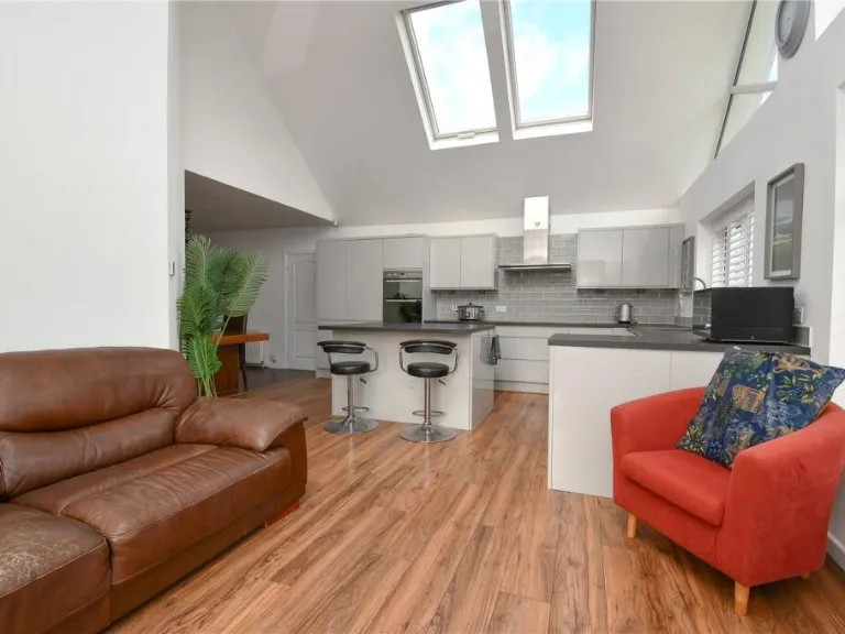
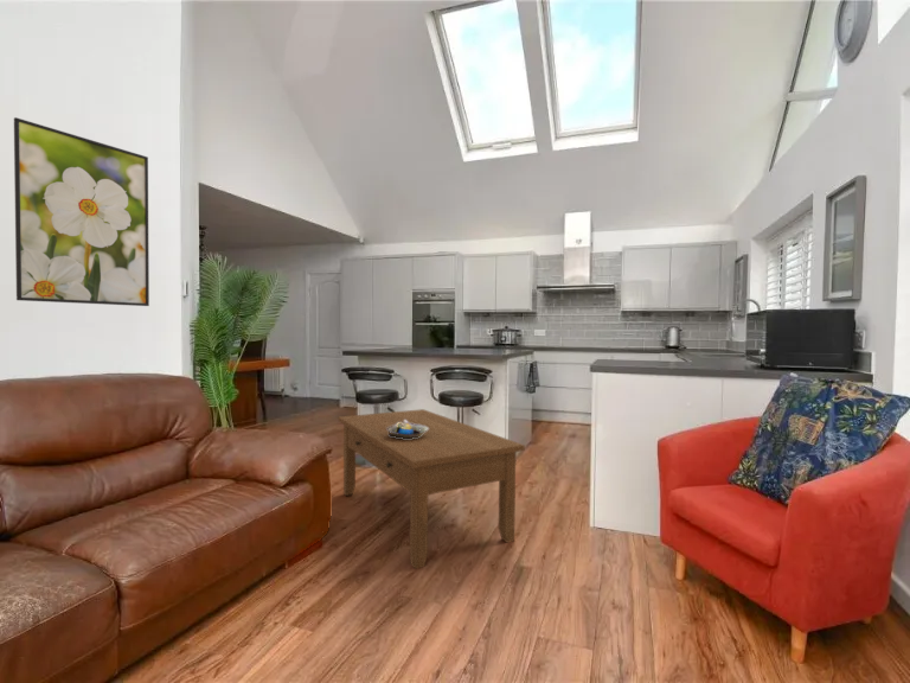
+ decorative bowl [386,420,429,439]
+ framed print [13,116,150,307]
+ coffee table [337,408,526,570]
